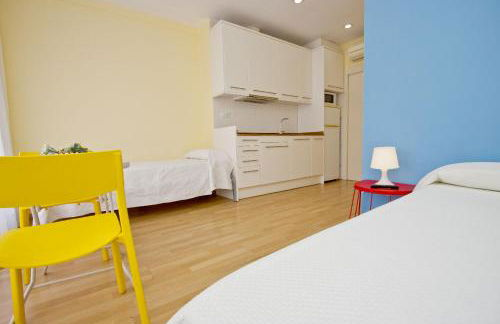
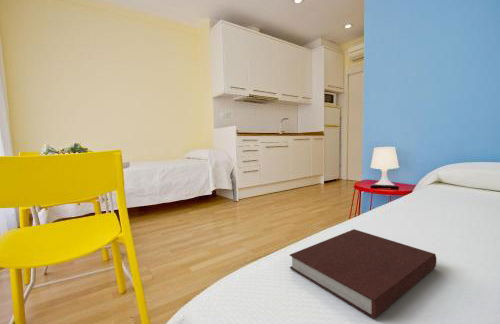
+ notebook [289,228,437,320]
